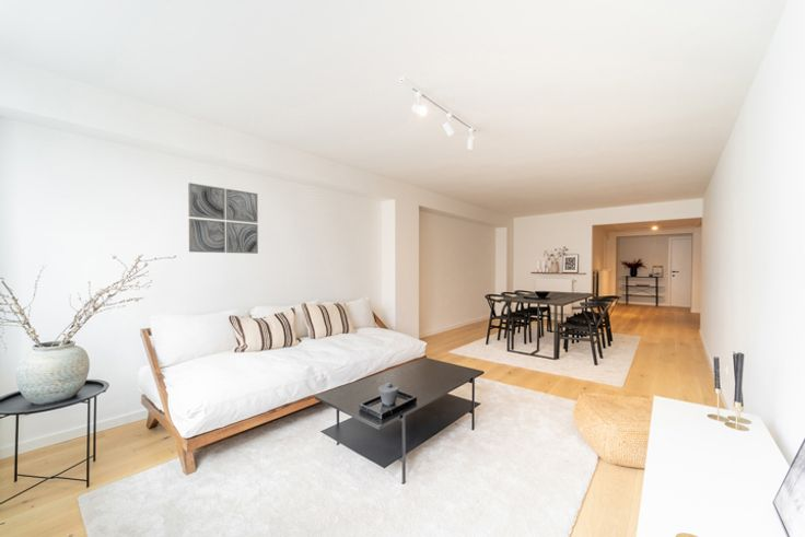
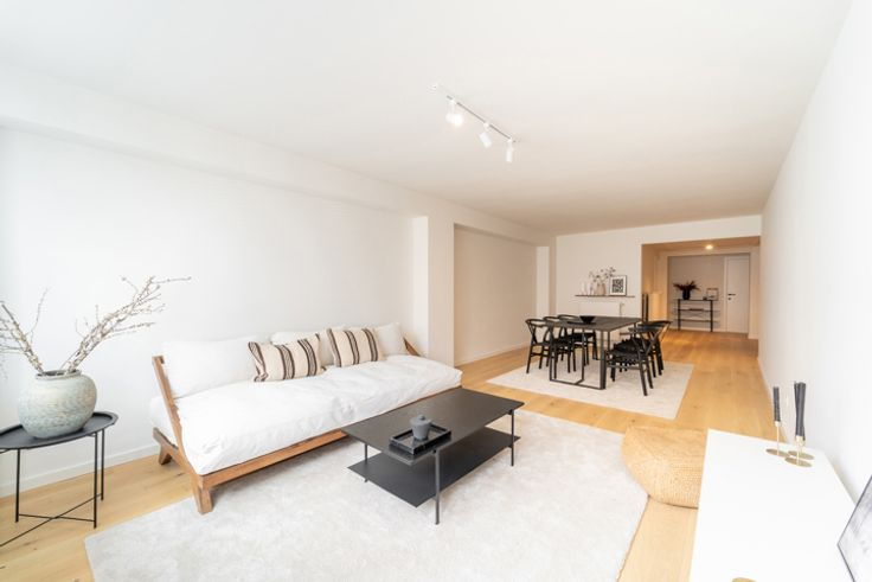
- wall art [187,182,259,255]
